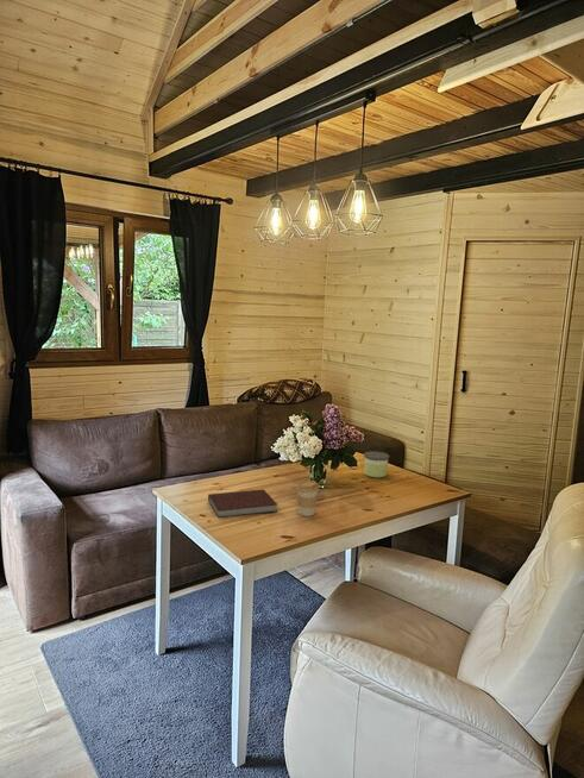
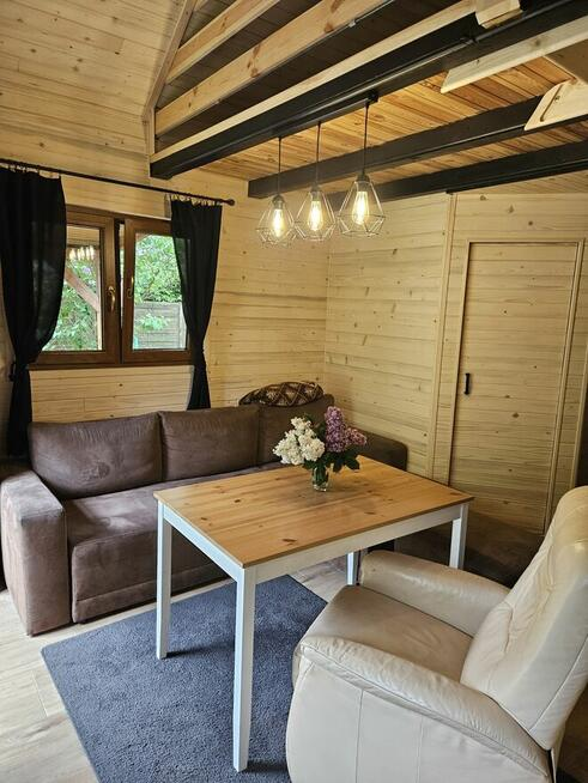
- candle [363,451,390,478]
- coffee cup [295,479,320,517]
- notebook [207,488,278,519]
